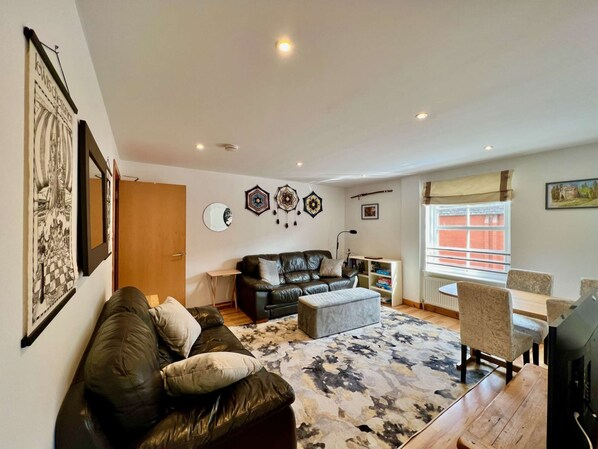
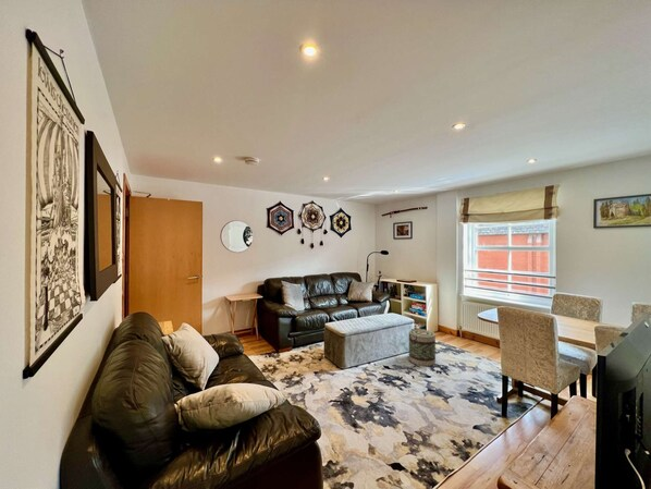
+ basket [408,328,437,367]
